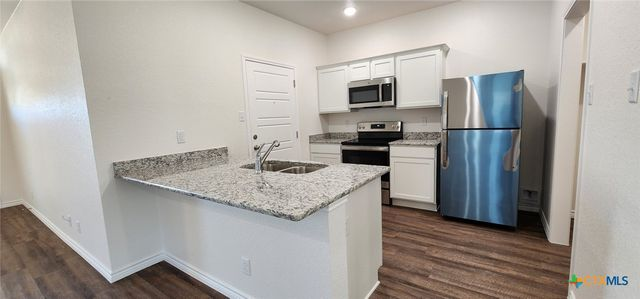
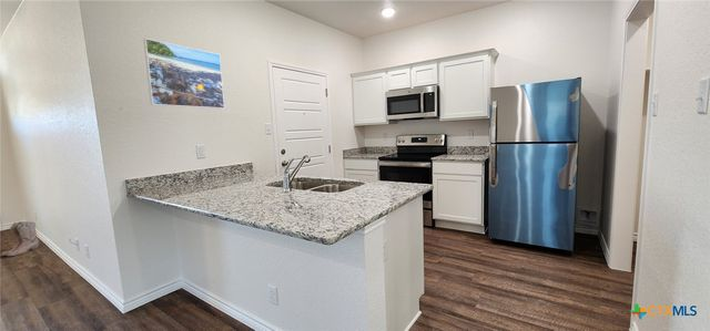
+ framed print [143,38,225,110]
+ boots [0,220,40,257]
